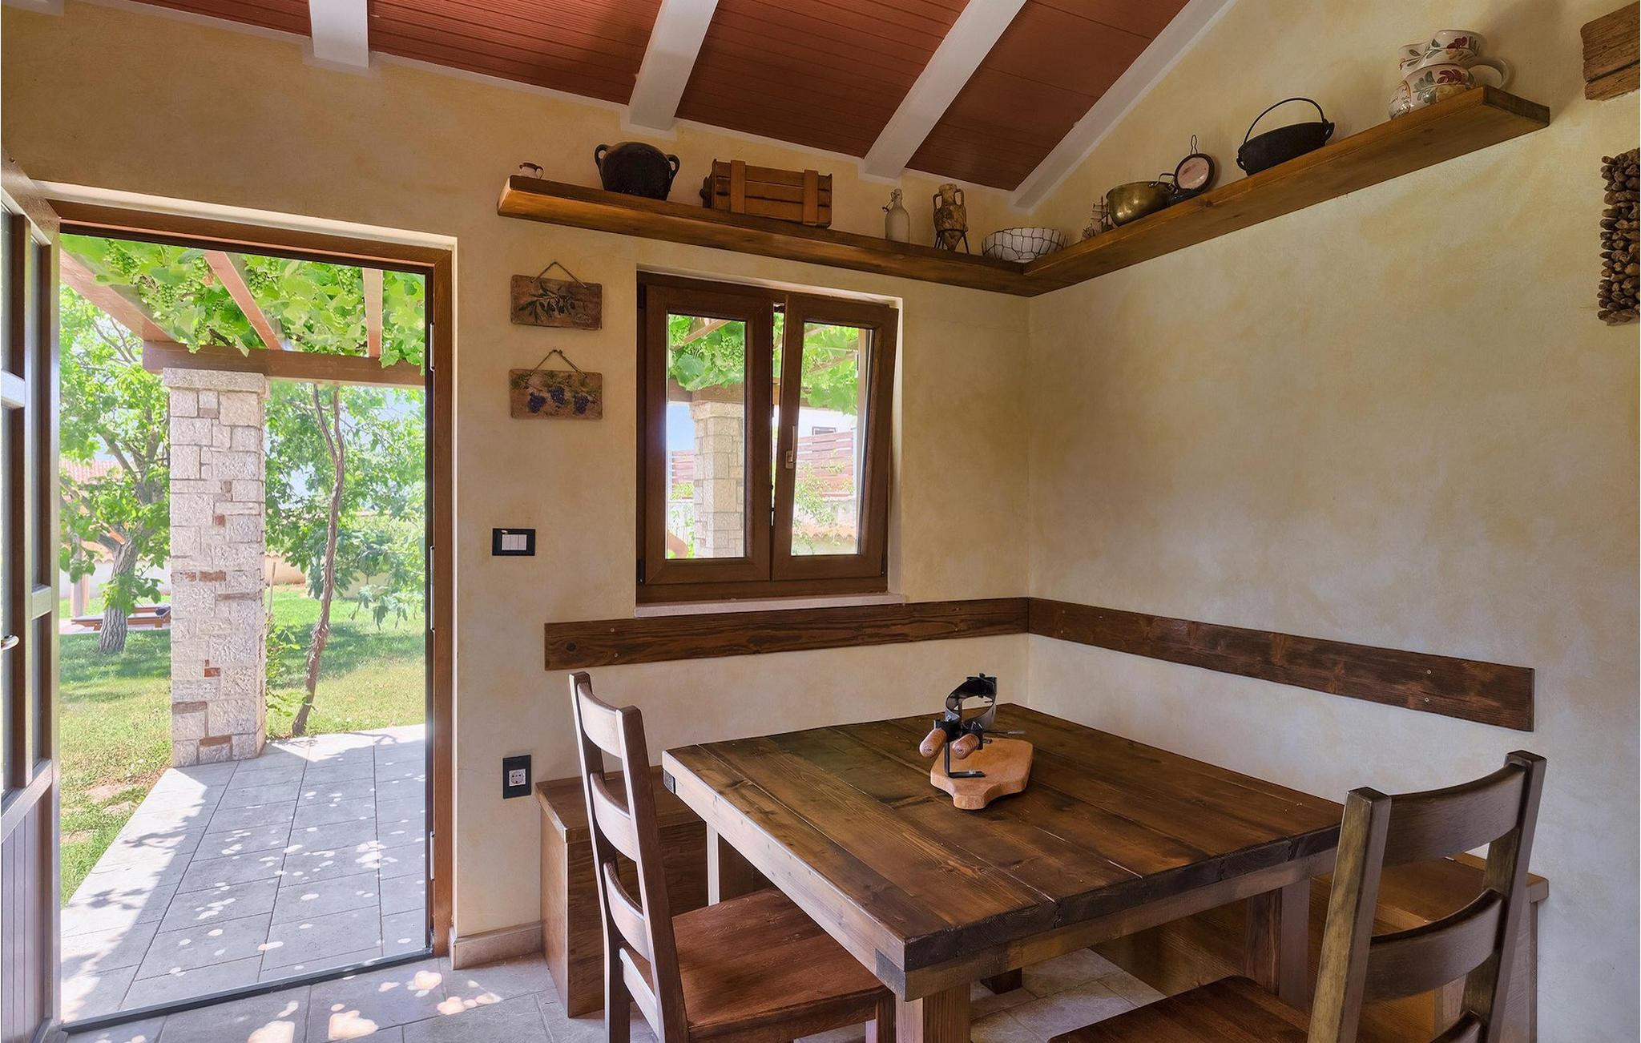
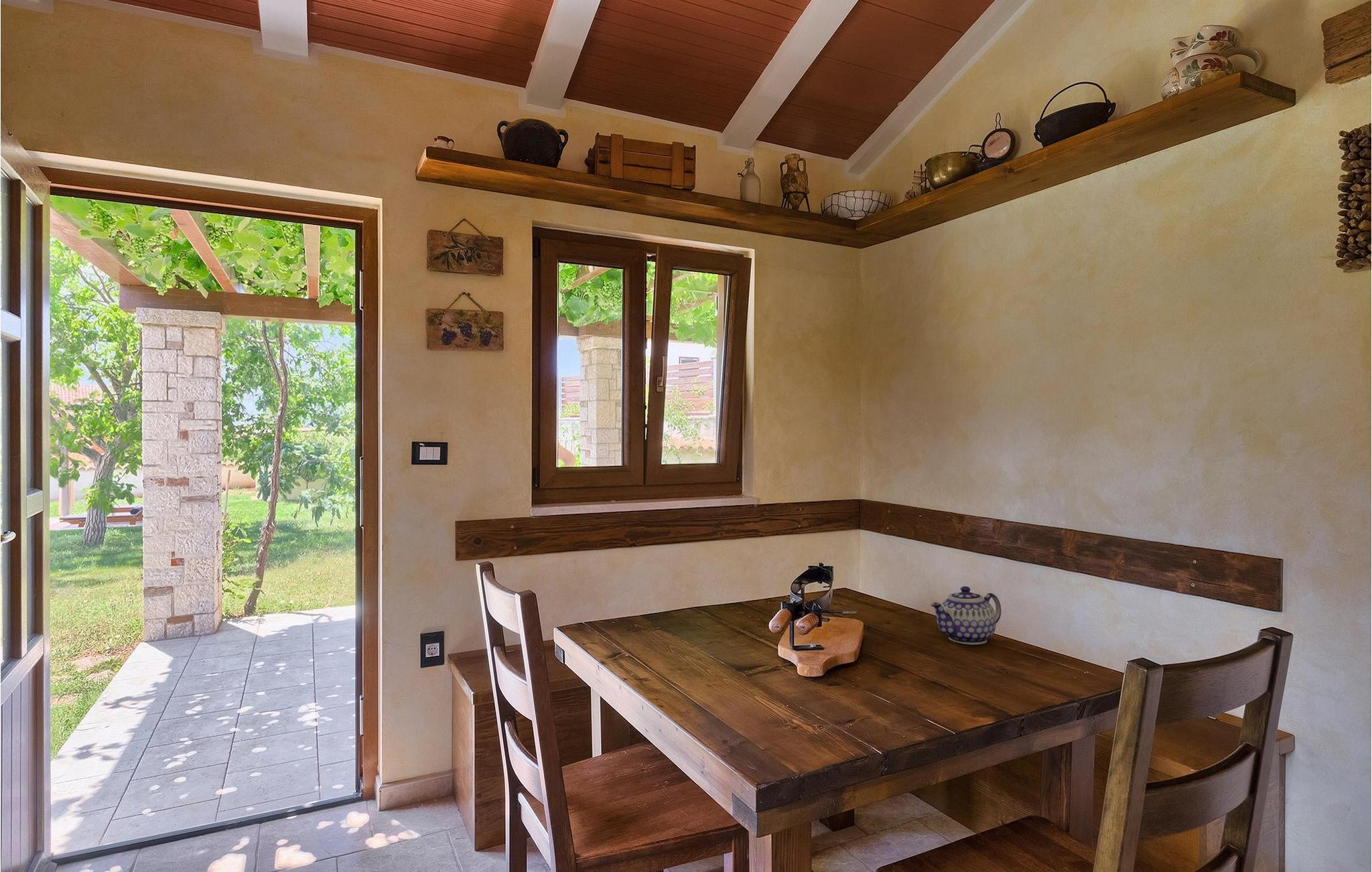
+ teapot [930,586,1002,645]
